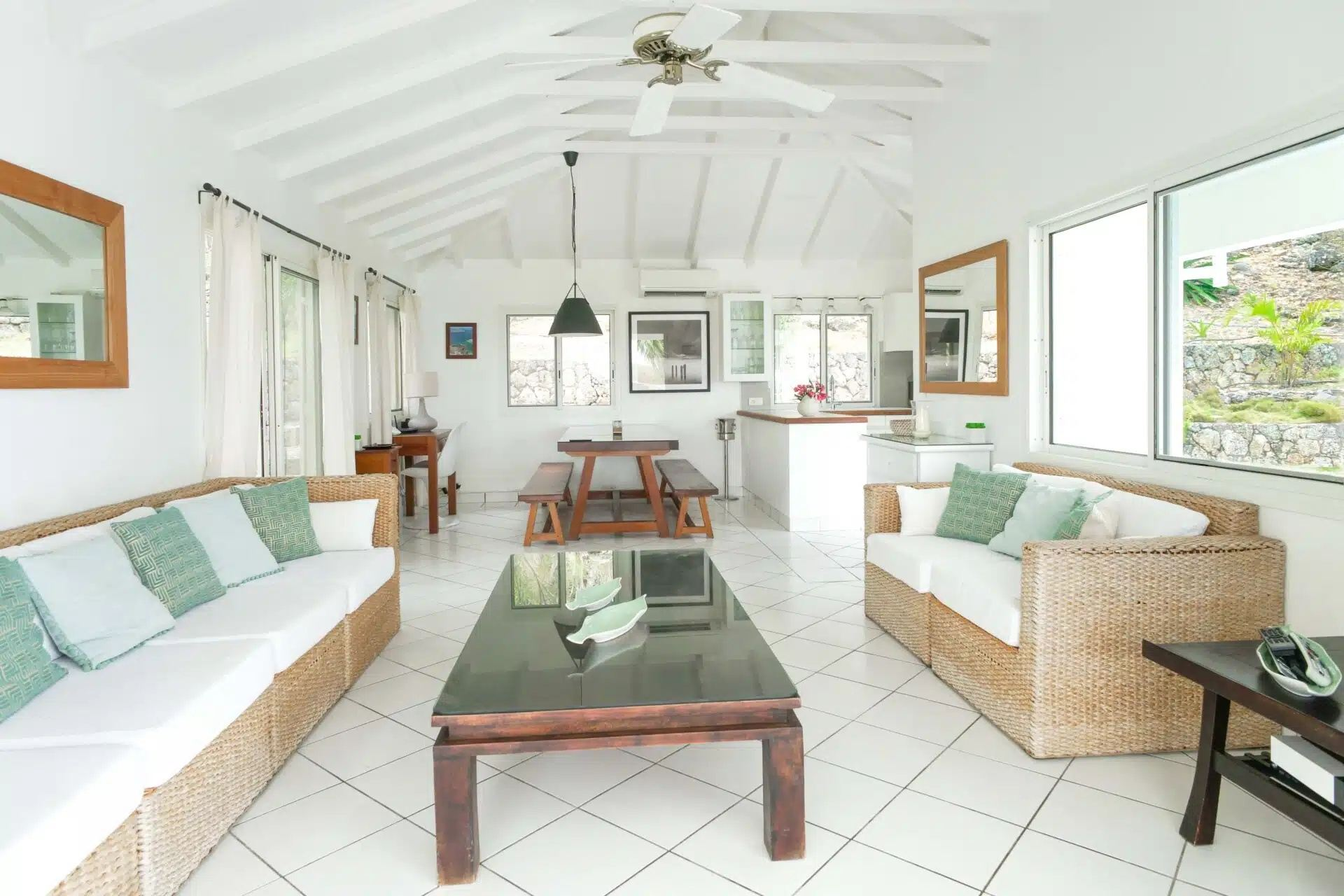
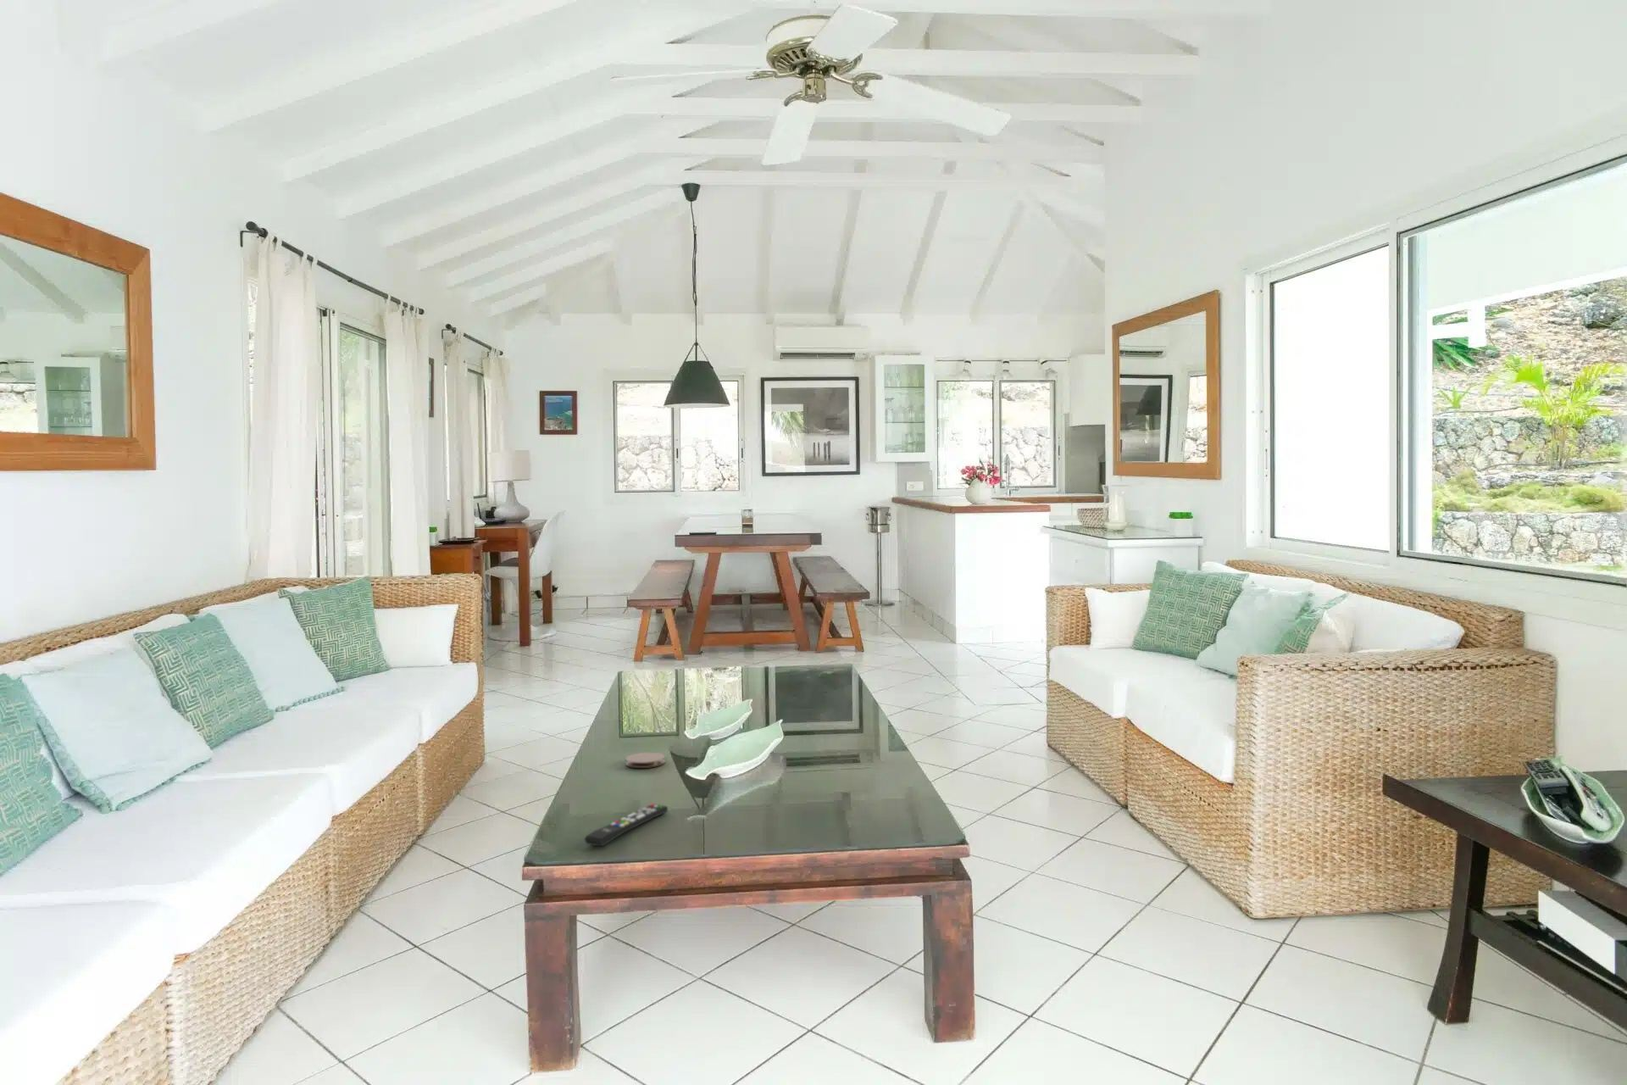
+ coaster [625,752,665,769]
+ remote control [583,804,668,848]
